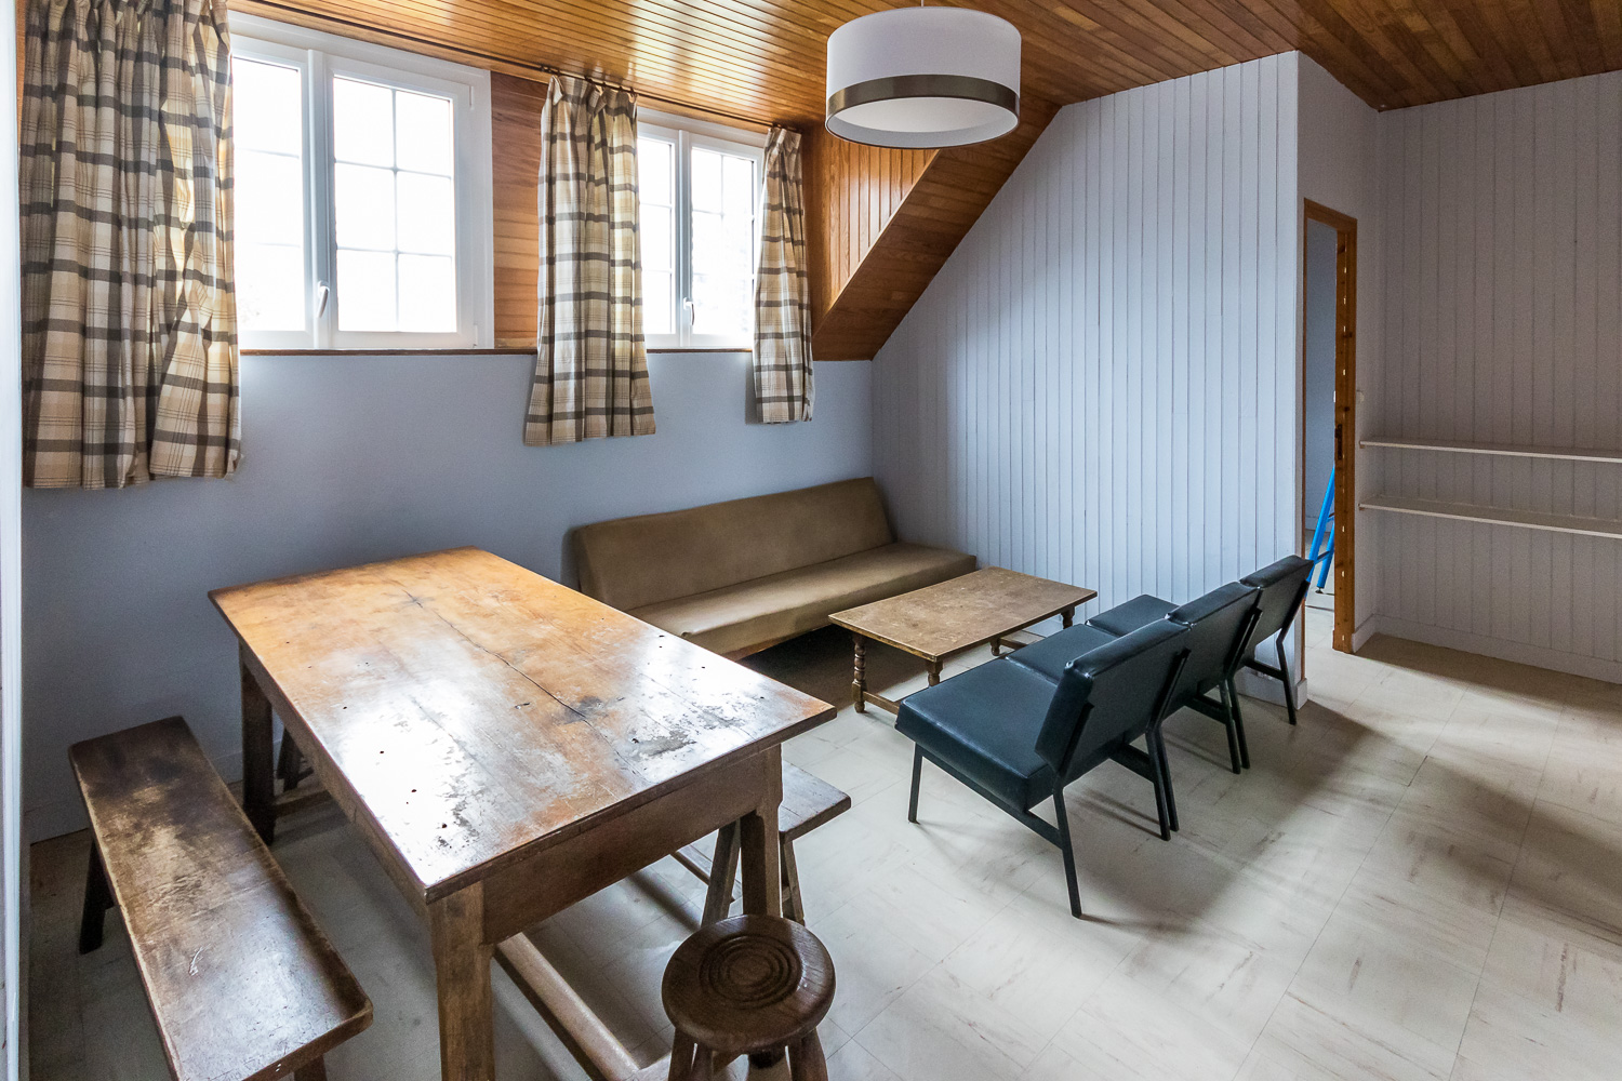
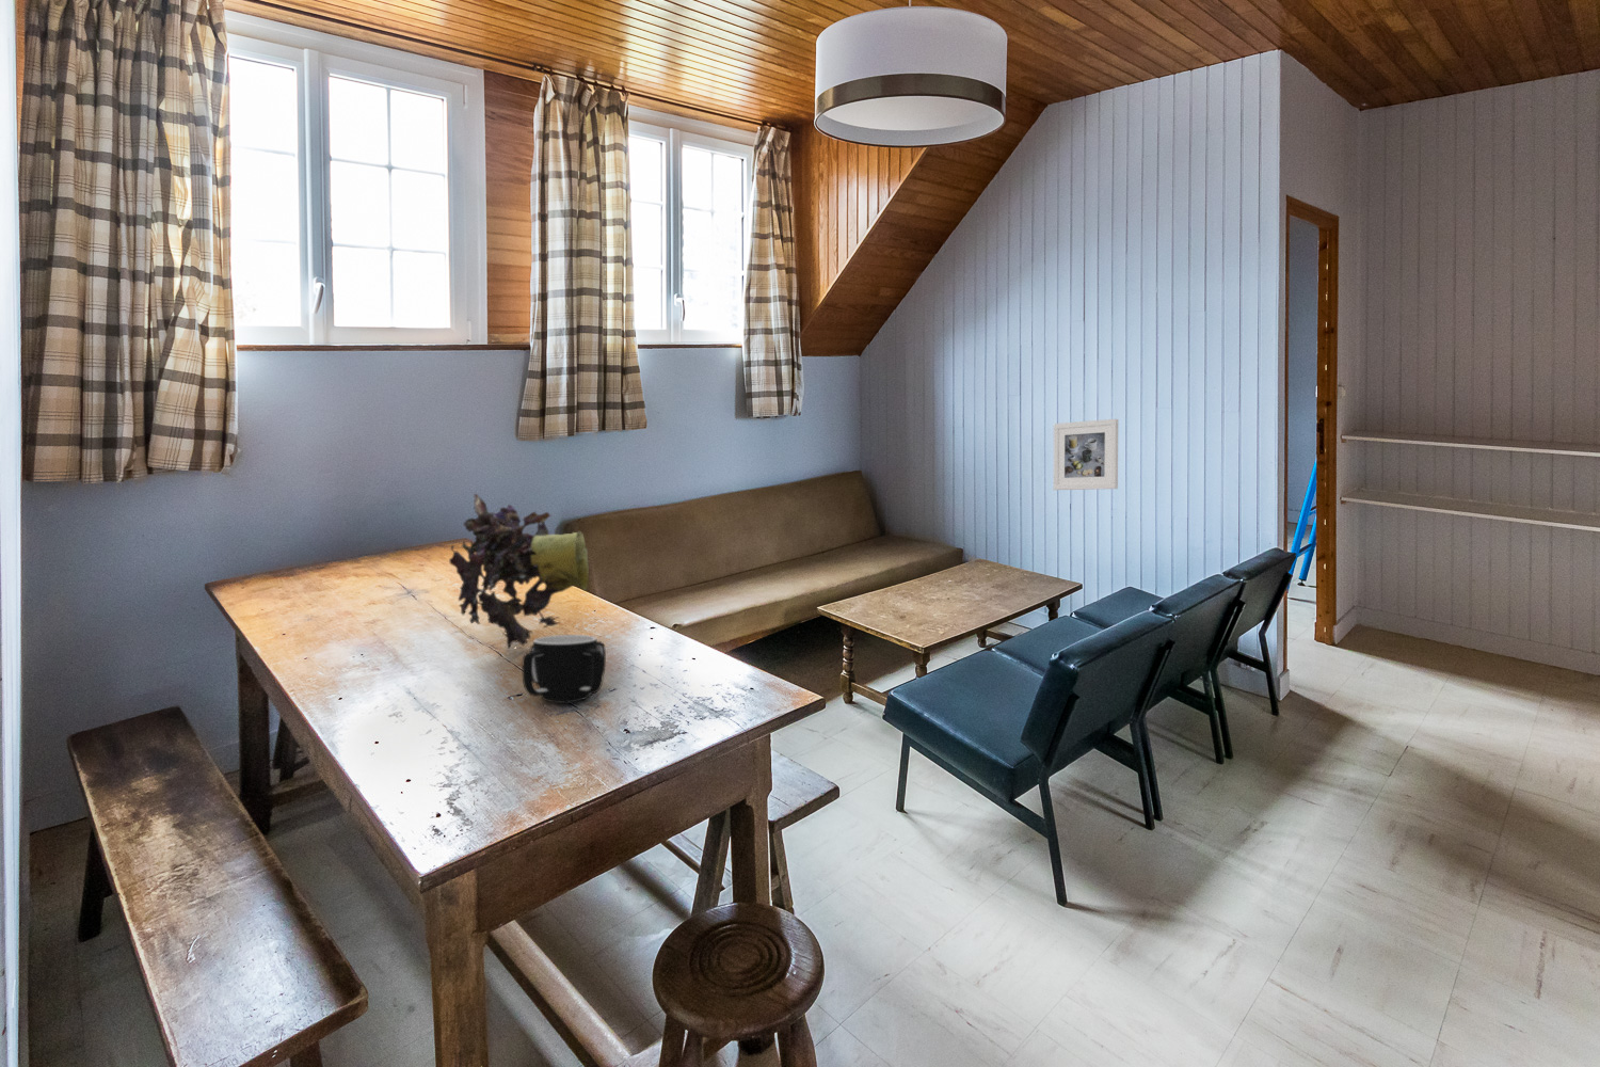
+ plant [448,493,590,650]
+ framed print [1051,418,1119,491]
+ mug [521,634,607,704]
